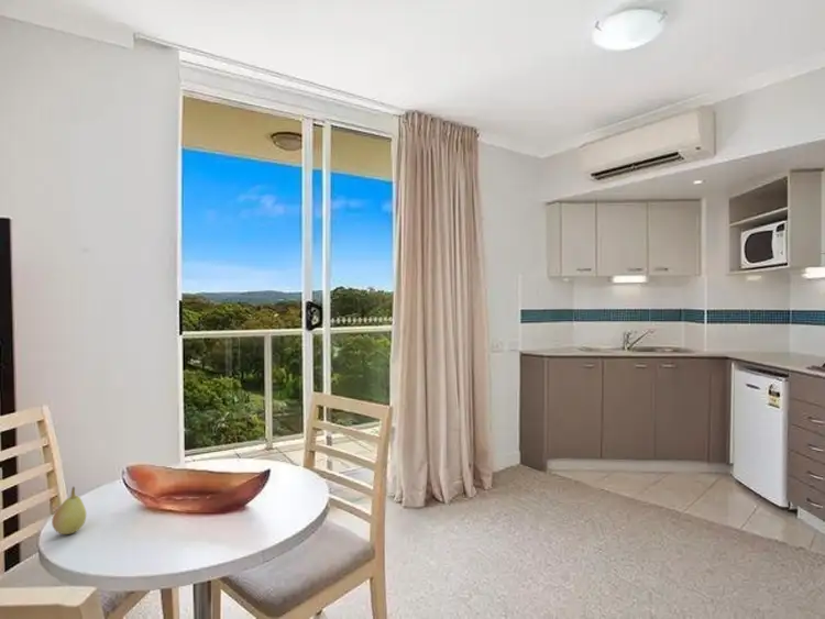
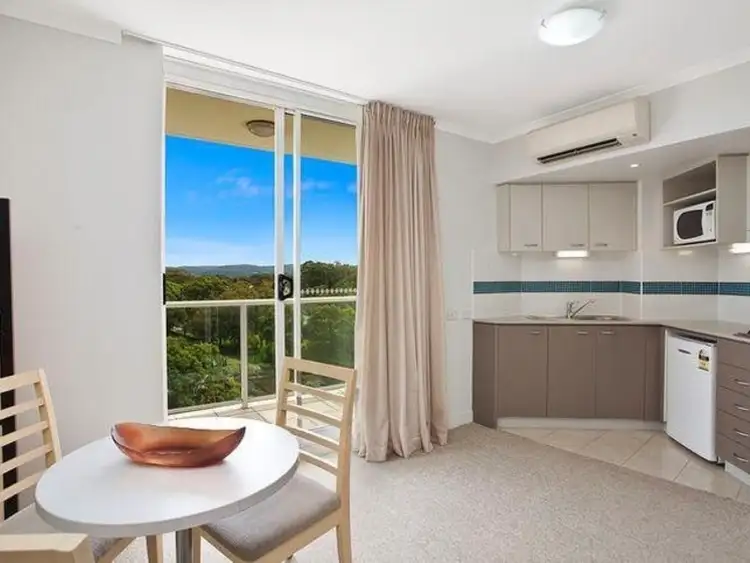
- fruit [51,486,88,535]
